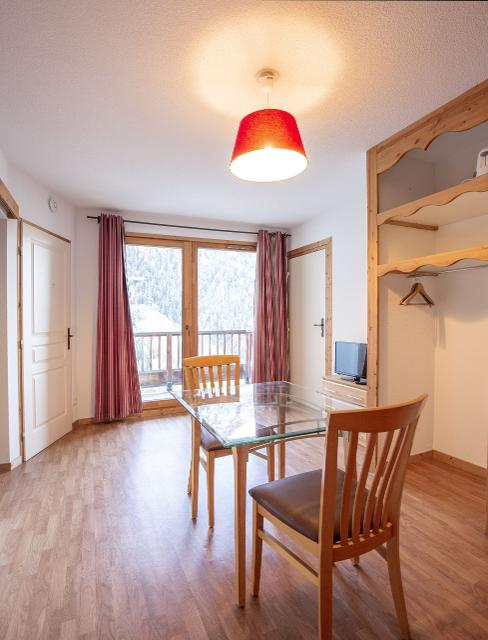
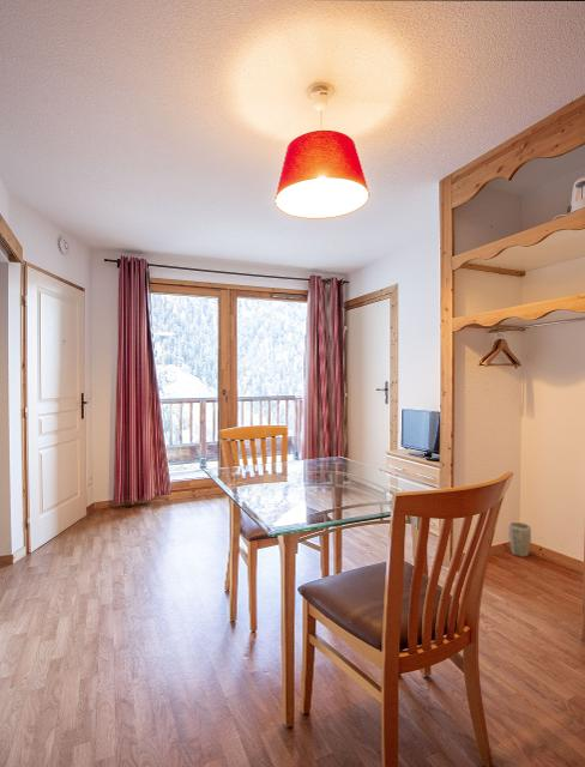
+ plant pot [508,521,532,558]
